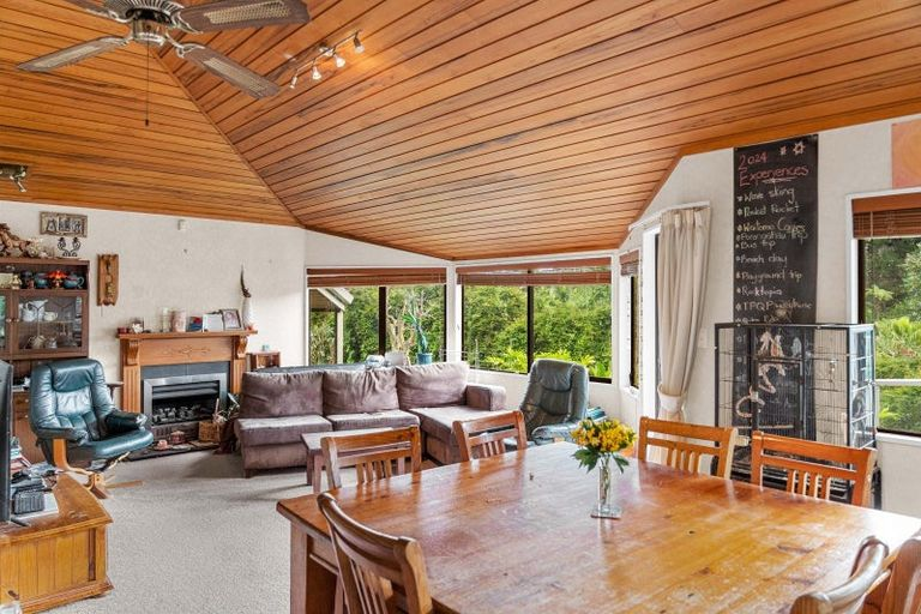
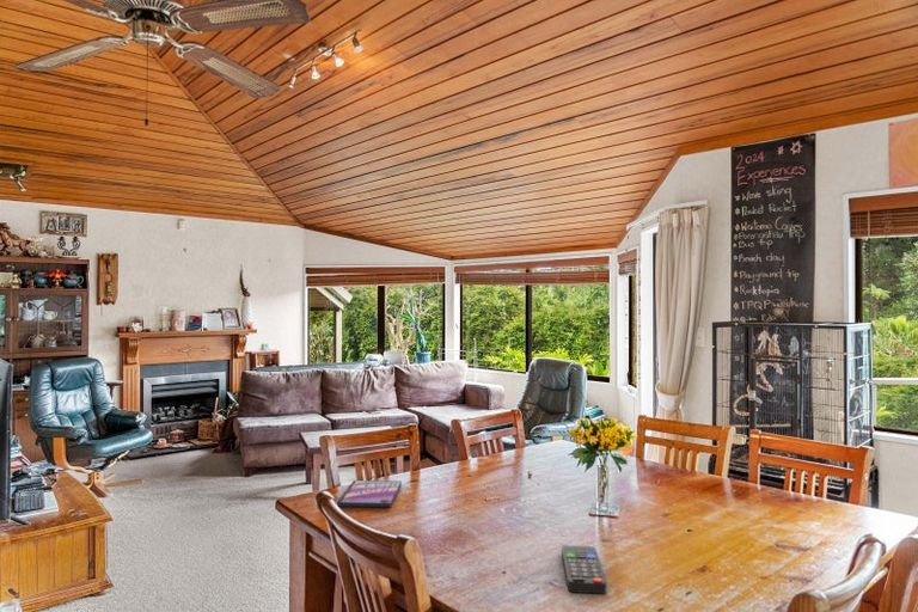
+ remote control [561,545,607,594]
+ video game case [336,479,403,508]
